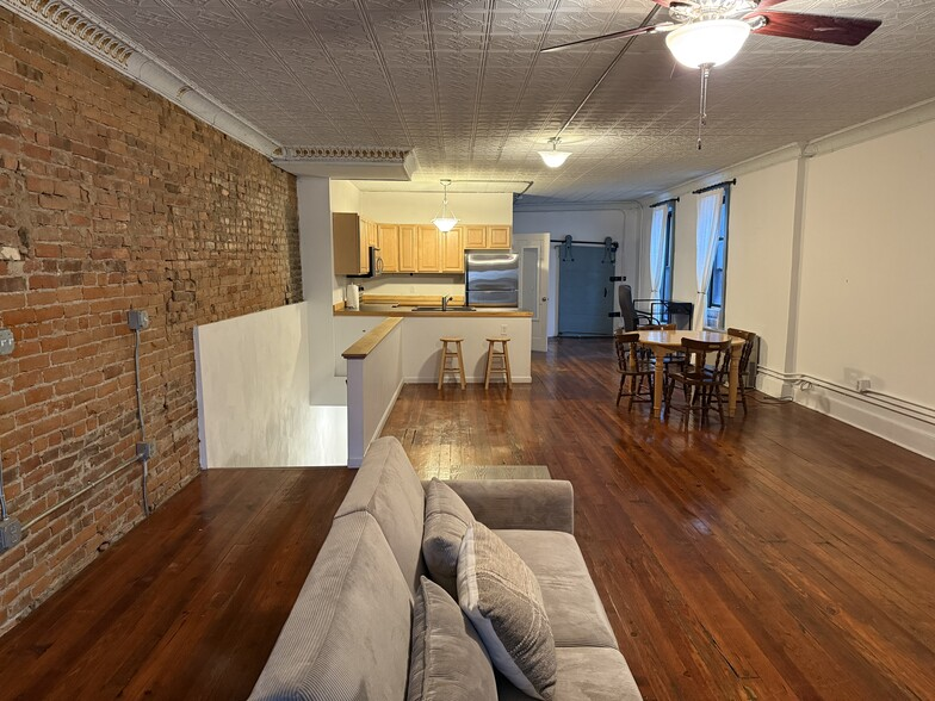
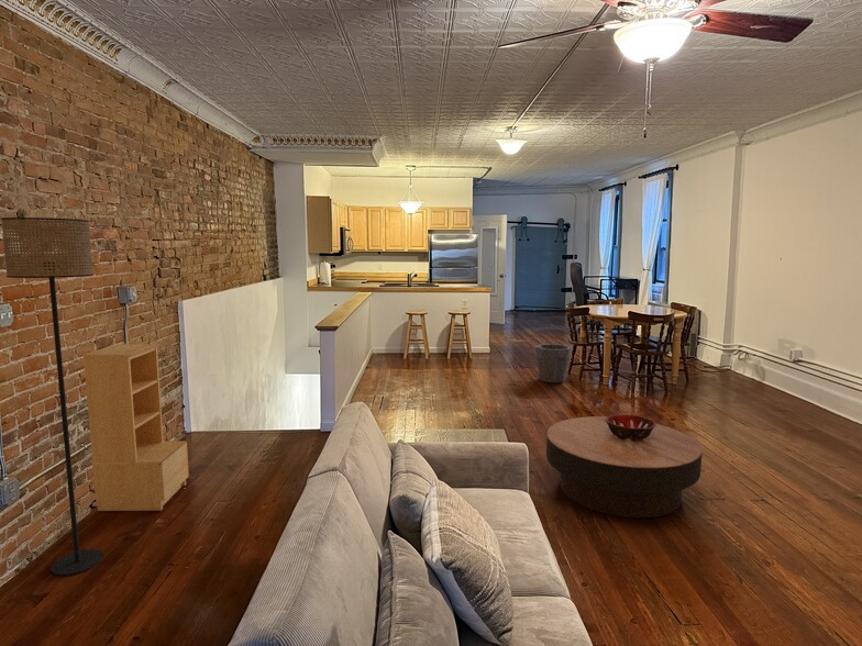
+ coffee table [545,415,704,519]
+ floor lamp [0,216,103,577]
+ waste bin [534,343,573,383]
+ bookshelf [82,343,190,512]
+ decorative bowl [605,413,657,441]
